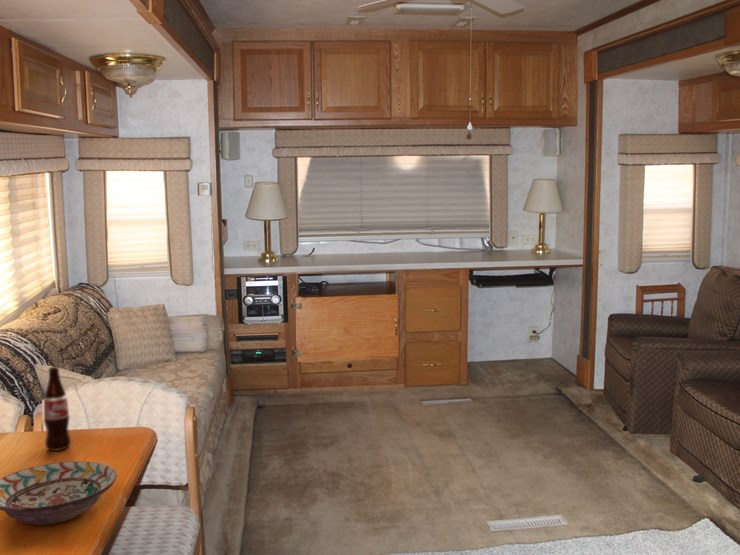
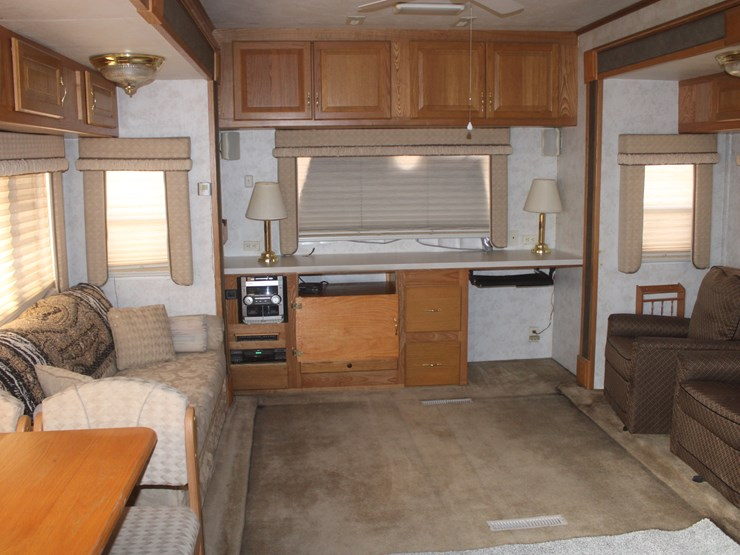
- decorative bowl [0,460,118,526]
- bottle [43,366,72,452]
